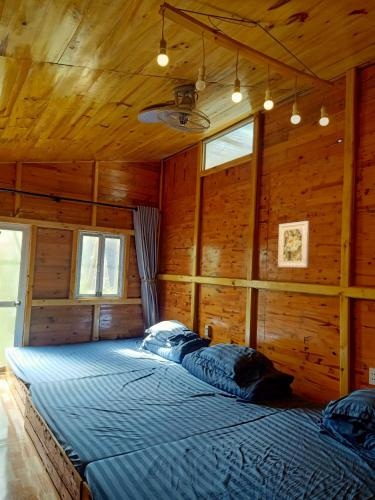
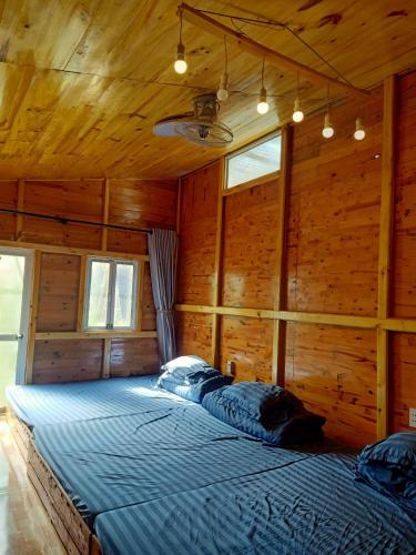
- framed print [277,220,310,269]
